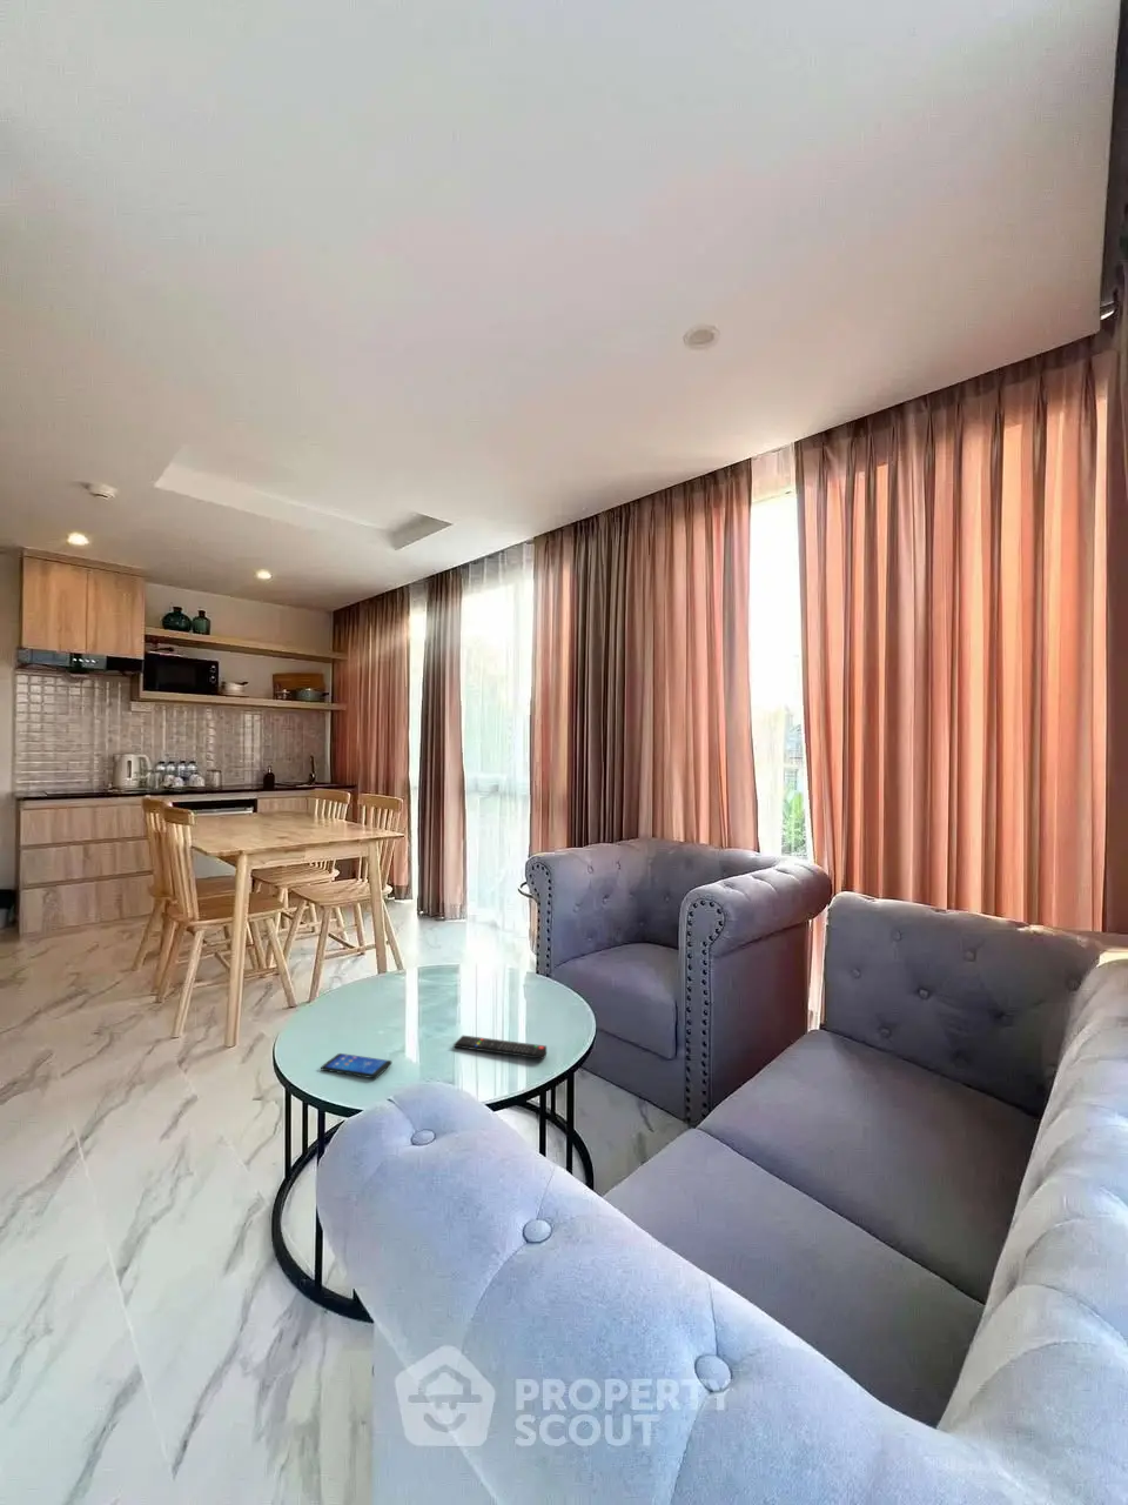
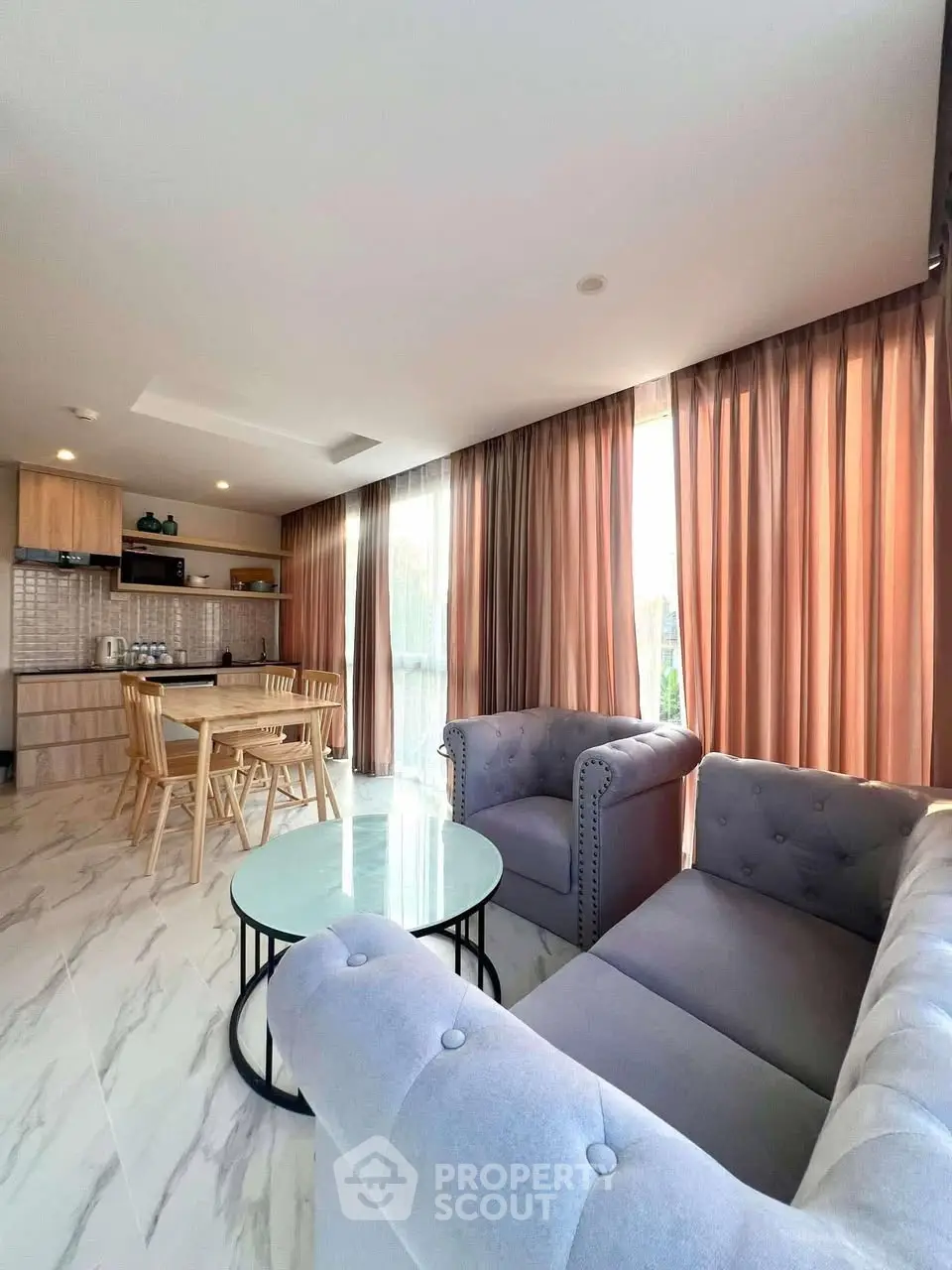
- remote control [453,1035,547,1059]
- smartphone [320,1052,392,1080]
